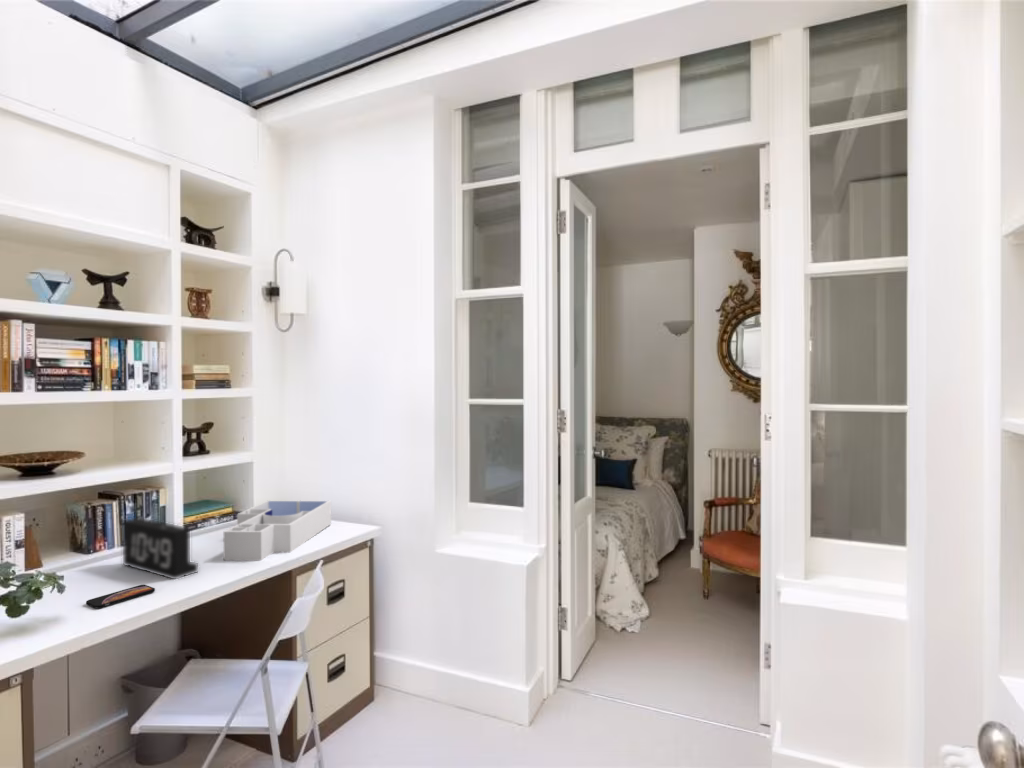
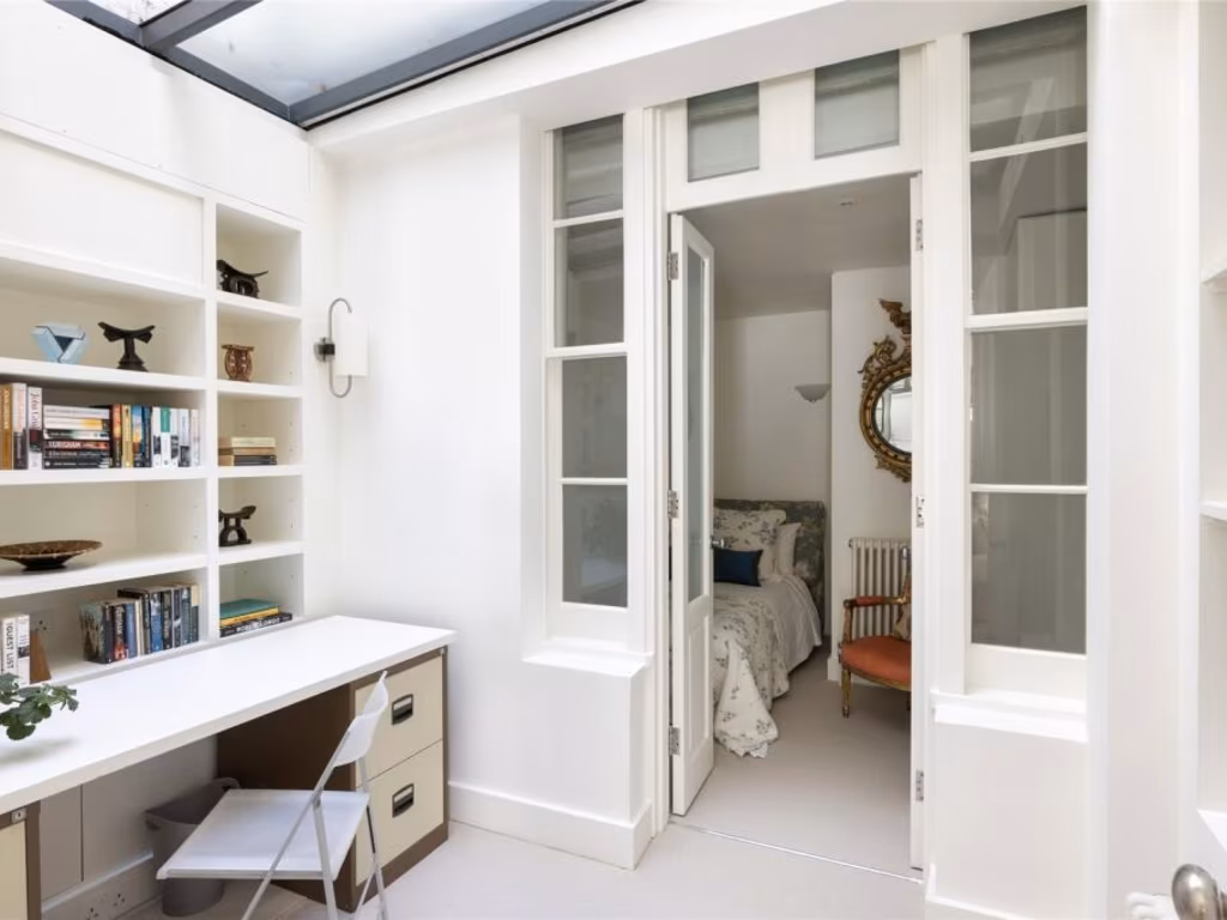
- desk organizer [223,500,332,561]
- smartphone [85,584,156,609]
- alarm clock [122,516,199,580]
